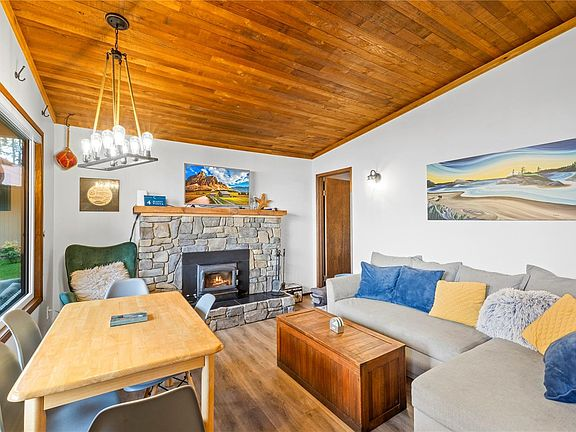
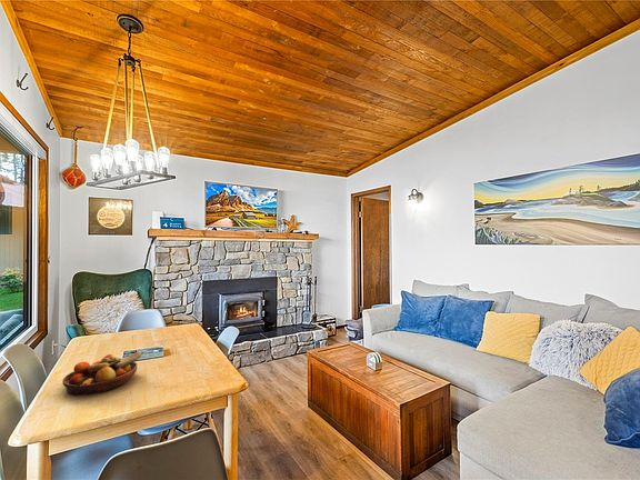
+ fruit bowl [61,350,144,397]
